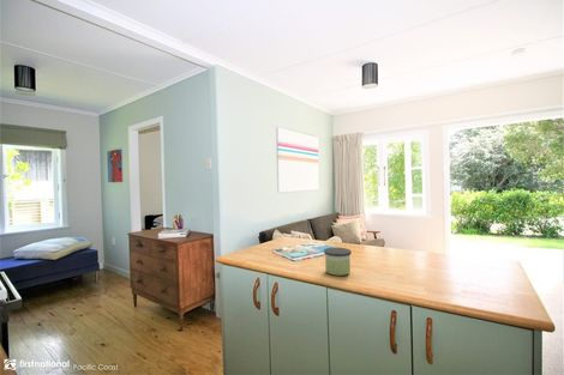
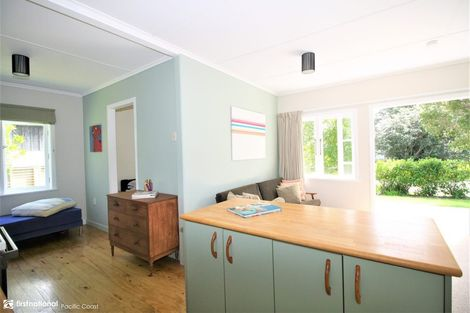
- candle [323,247,353,277]
